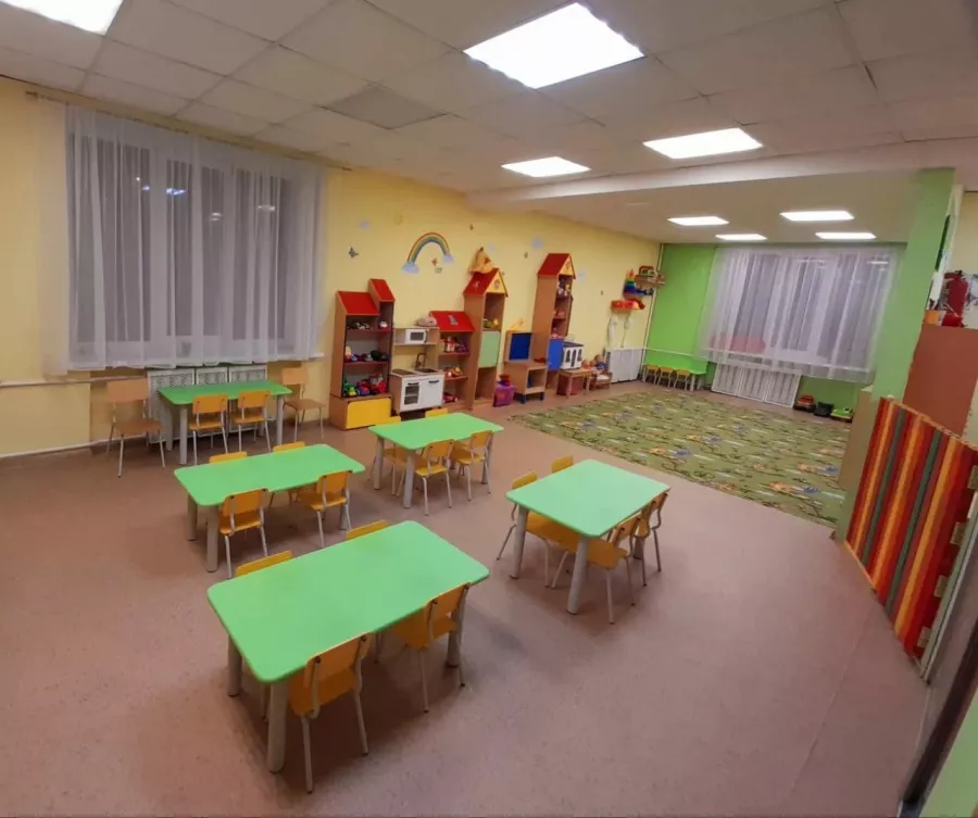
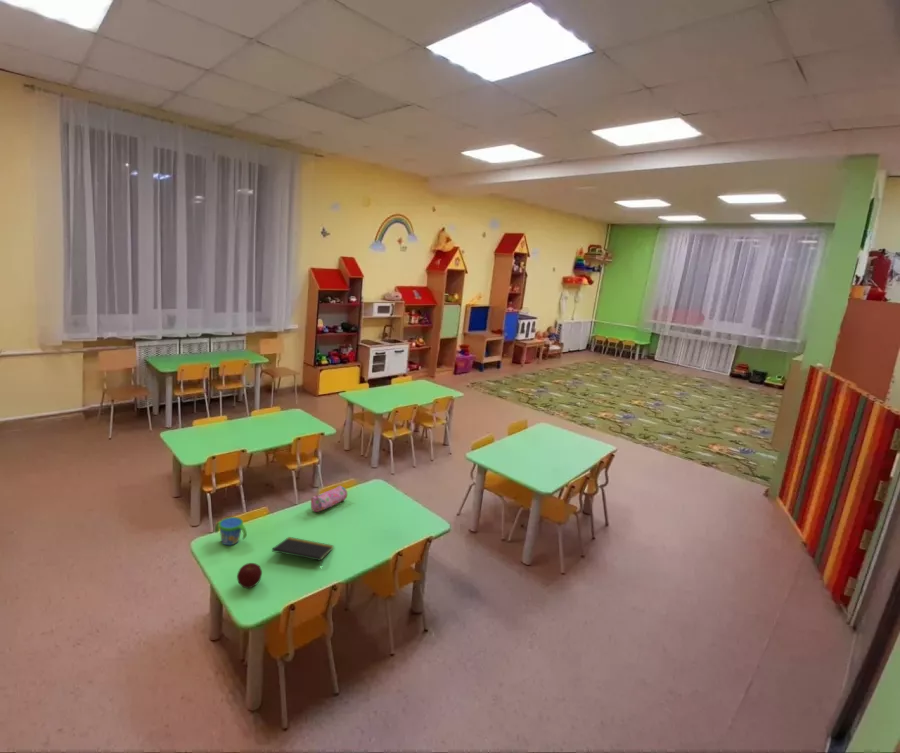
+ pencil case [310,485,348,513]
+ snack cup [214,516,248,547]
+ notepad [271,536,335,565]
+ apple [236,562,263,589]
